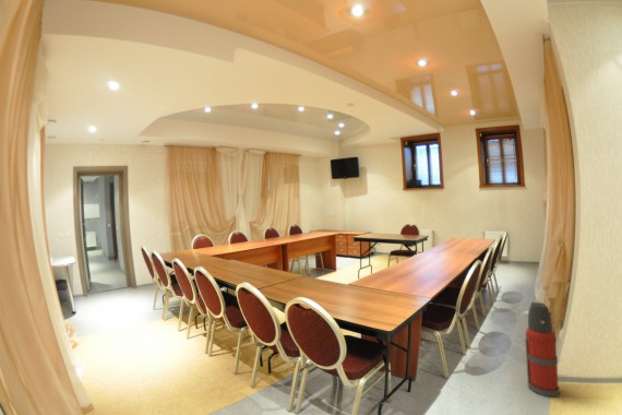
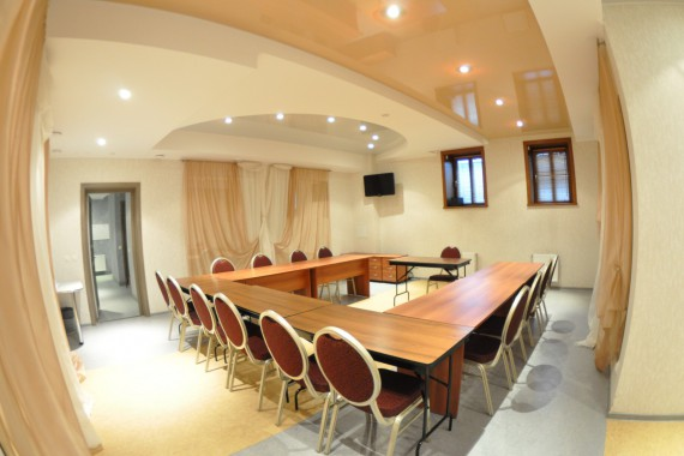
- fire extinguisher [524,300,561,398]
